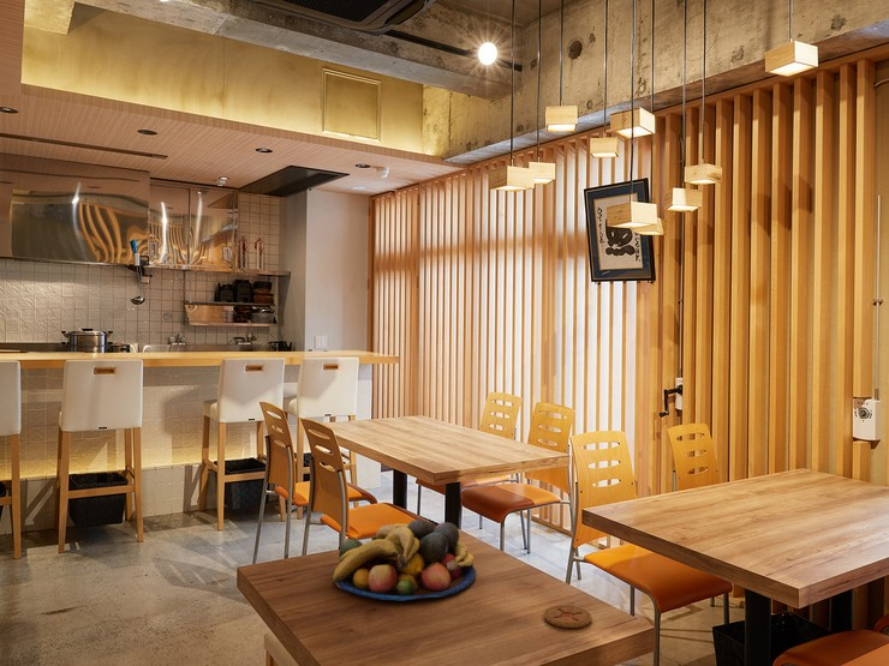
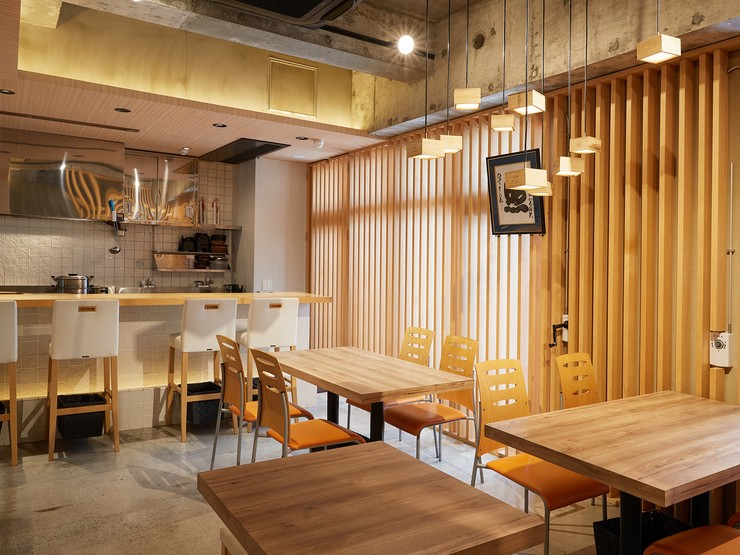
- coaster [543,605,592,629]
- fruit bowl [332,518,477,602]
